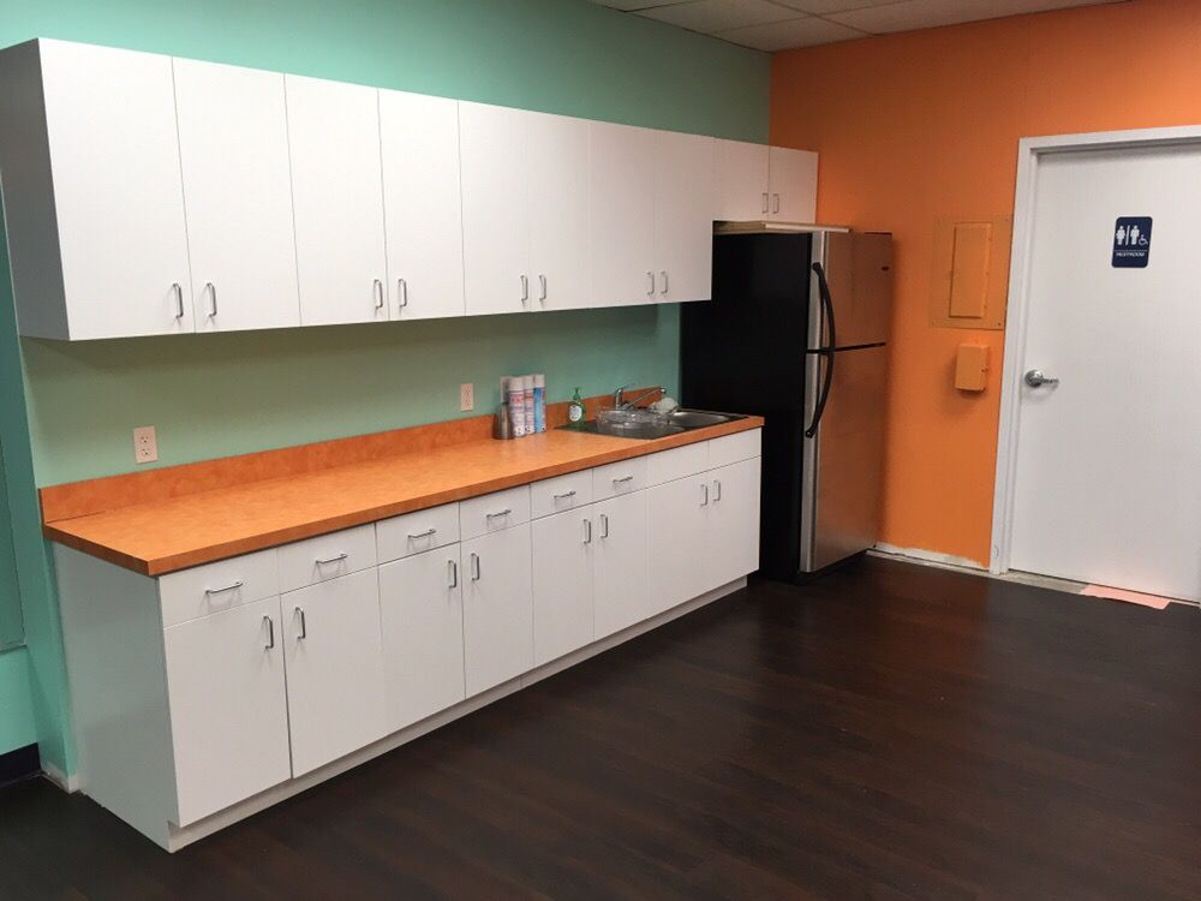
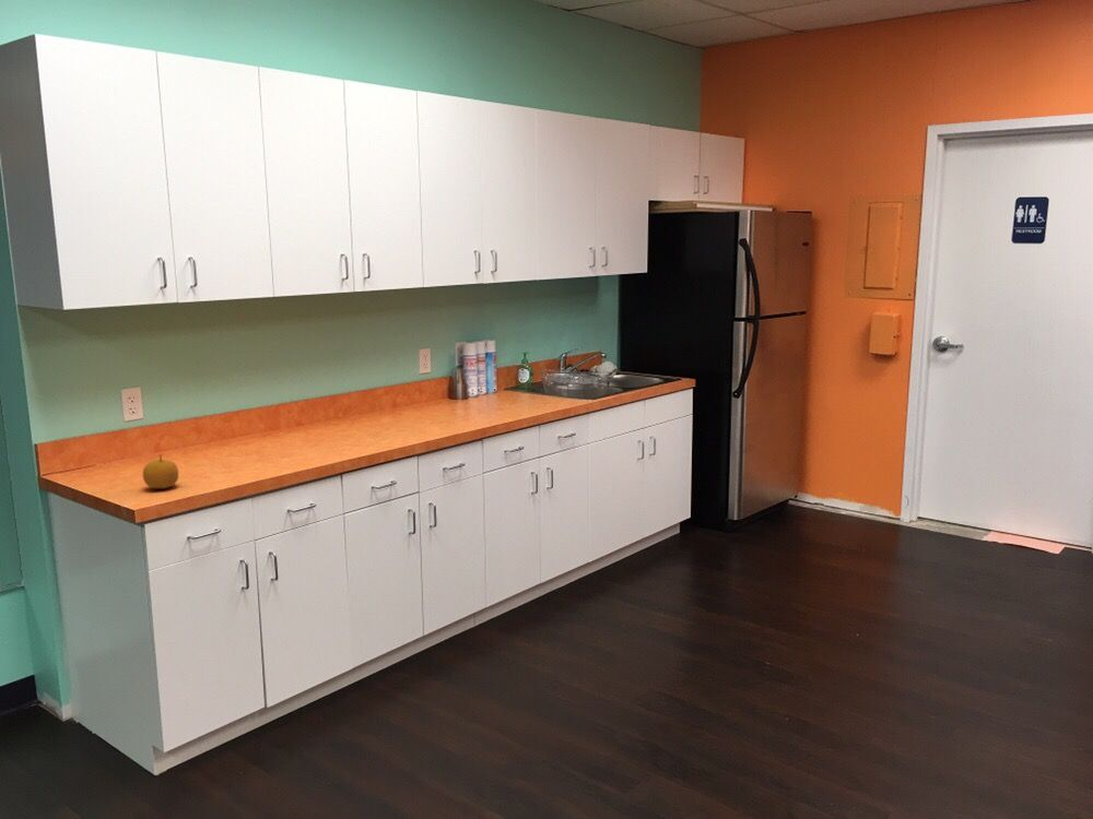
+ fruit [142,453,179,489]
